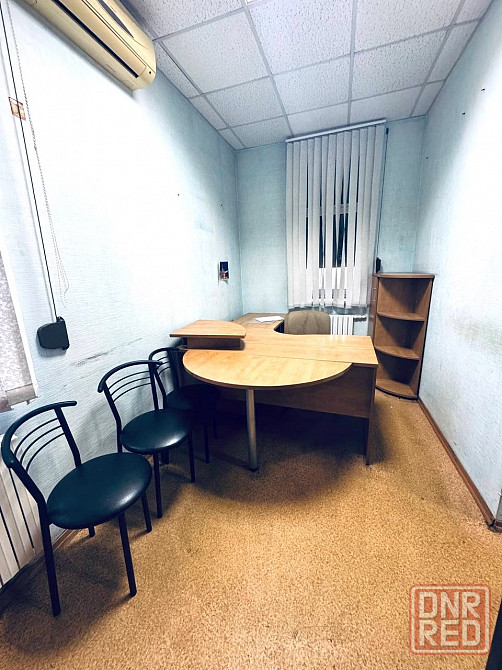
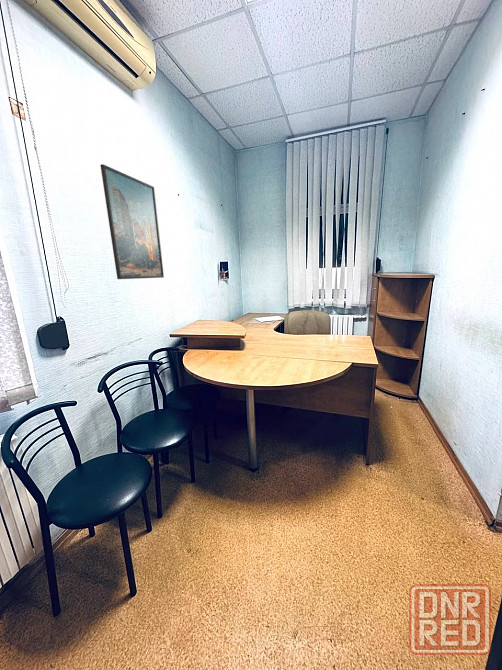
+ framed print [99,163,165,280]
